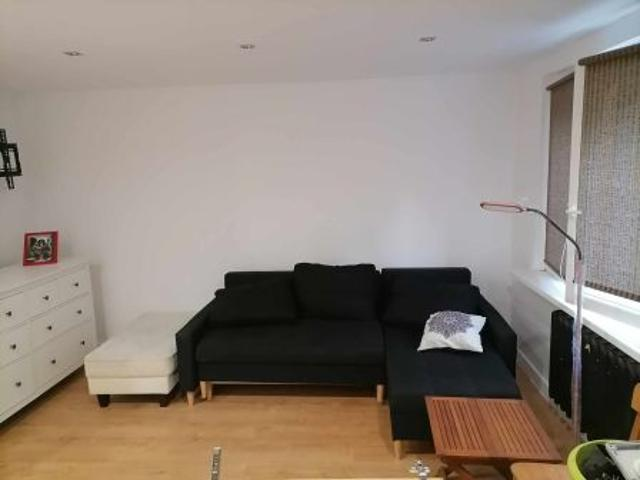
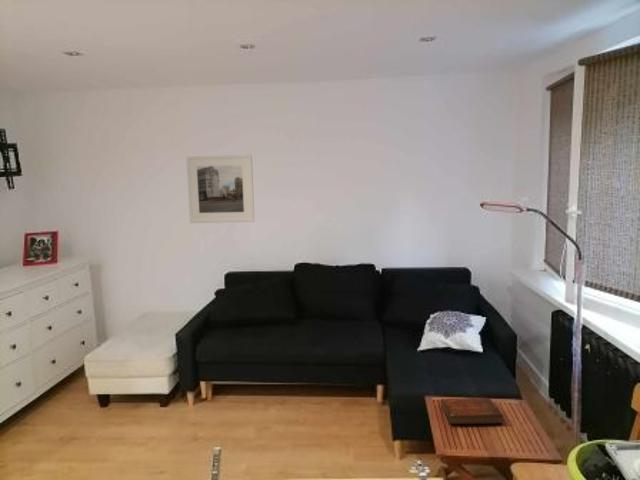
+ bible [440,397,504,425]
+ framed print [185,154,256,224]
